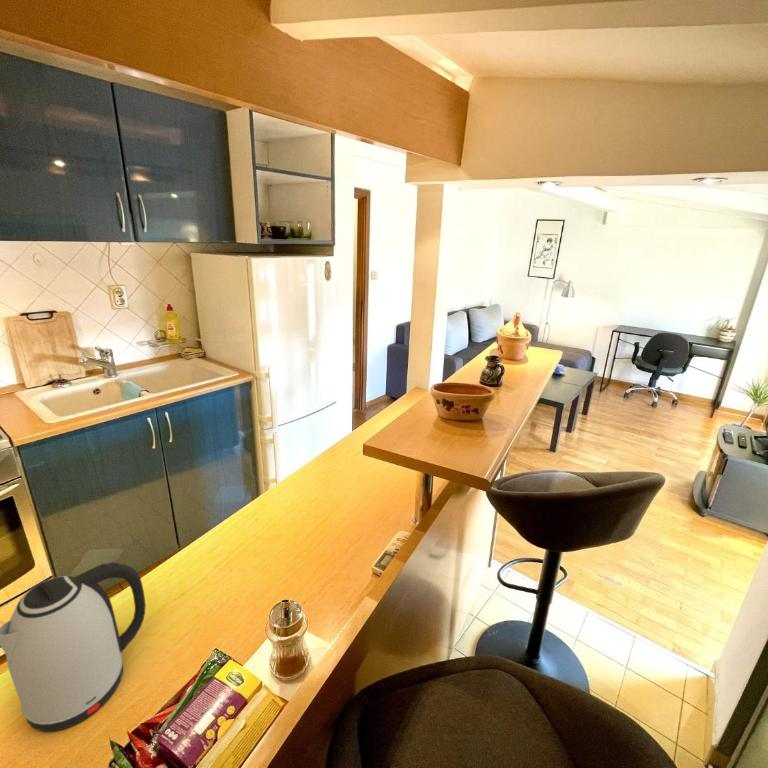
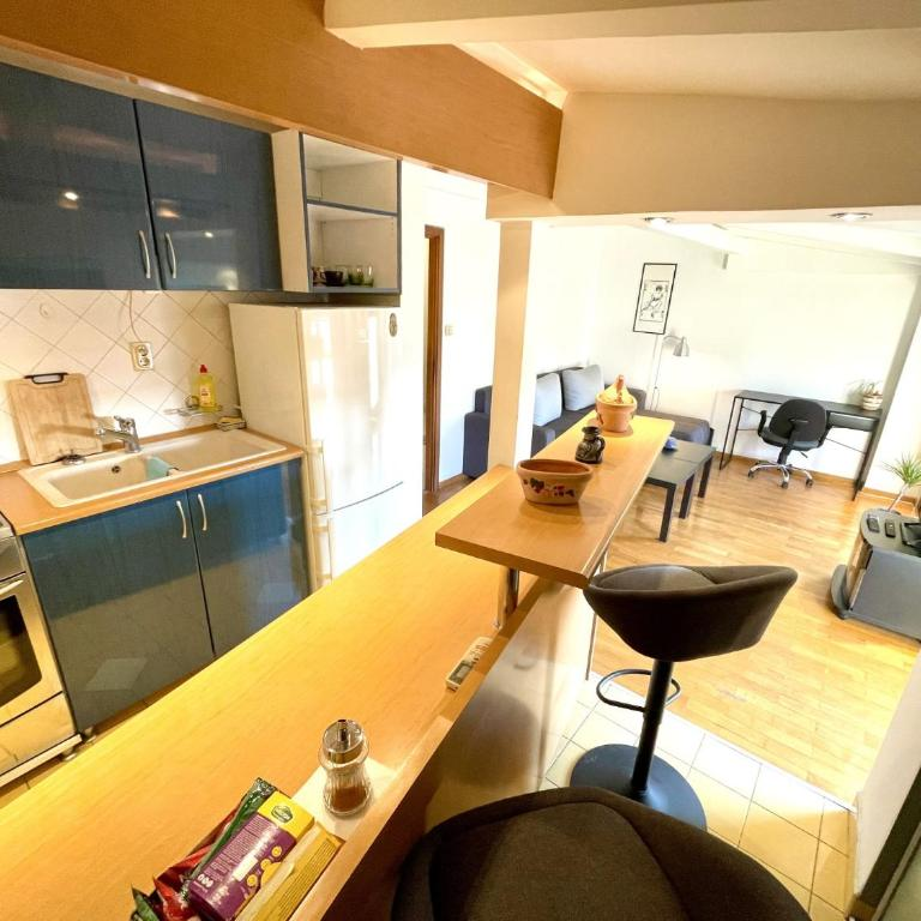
- kettle [0,561,147,733]
